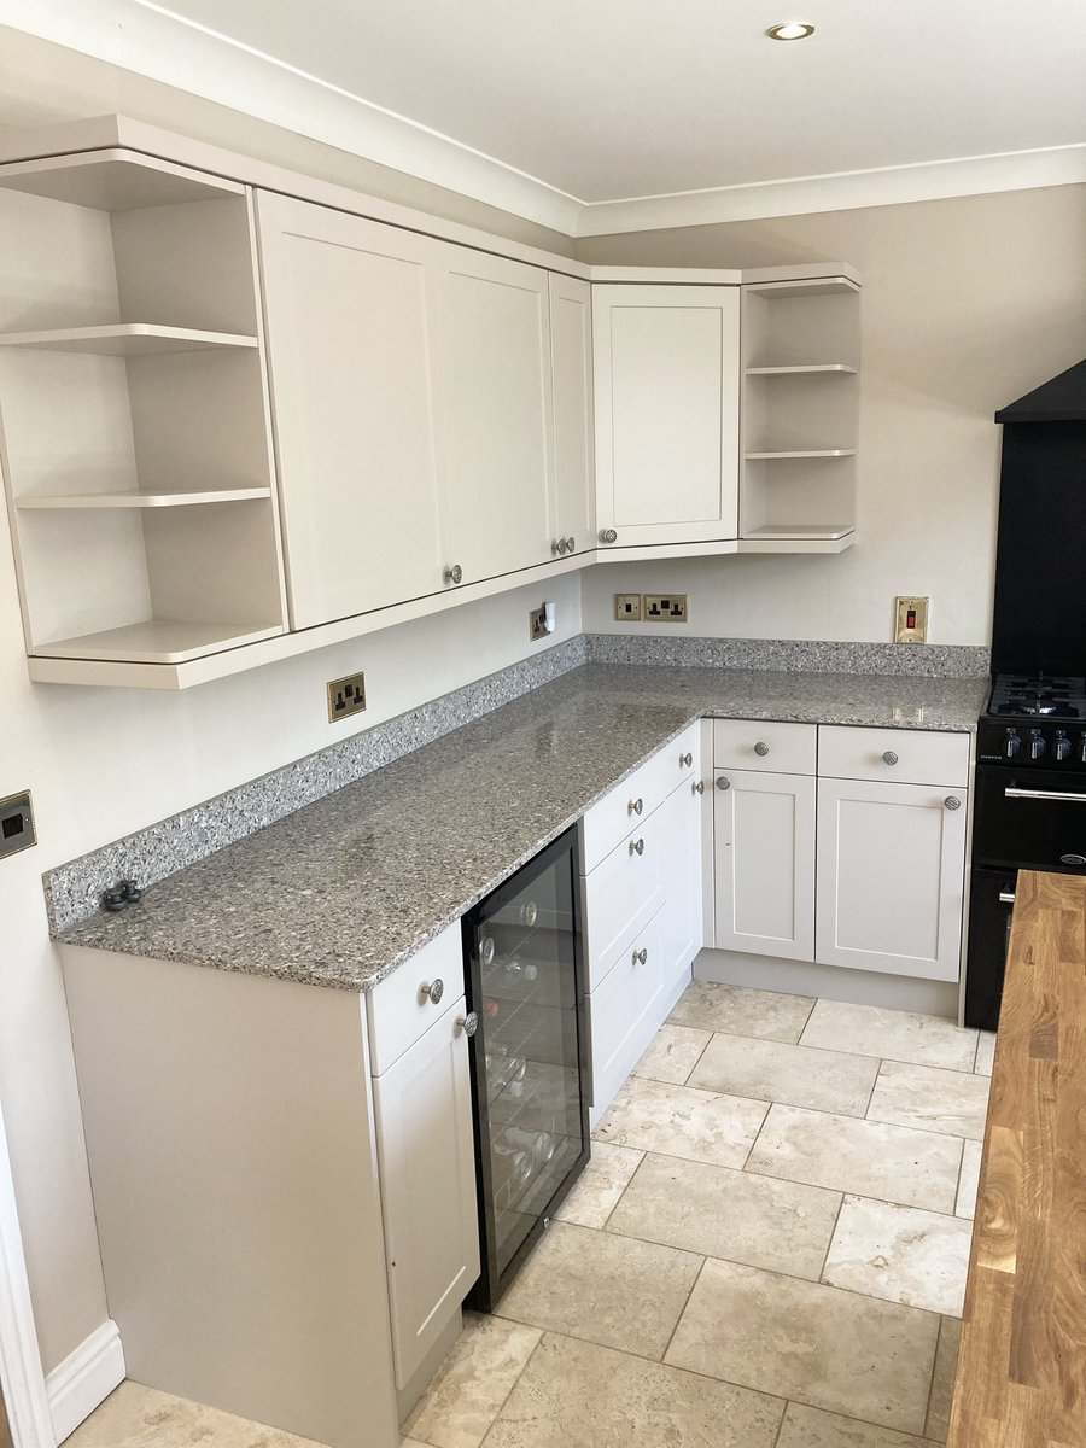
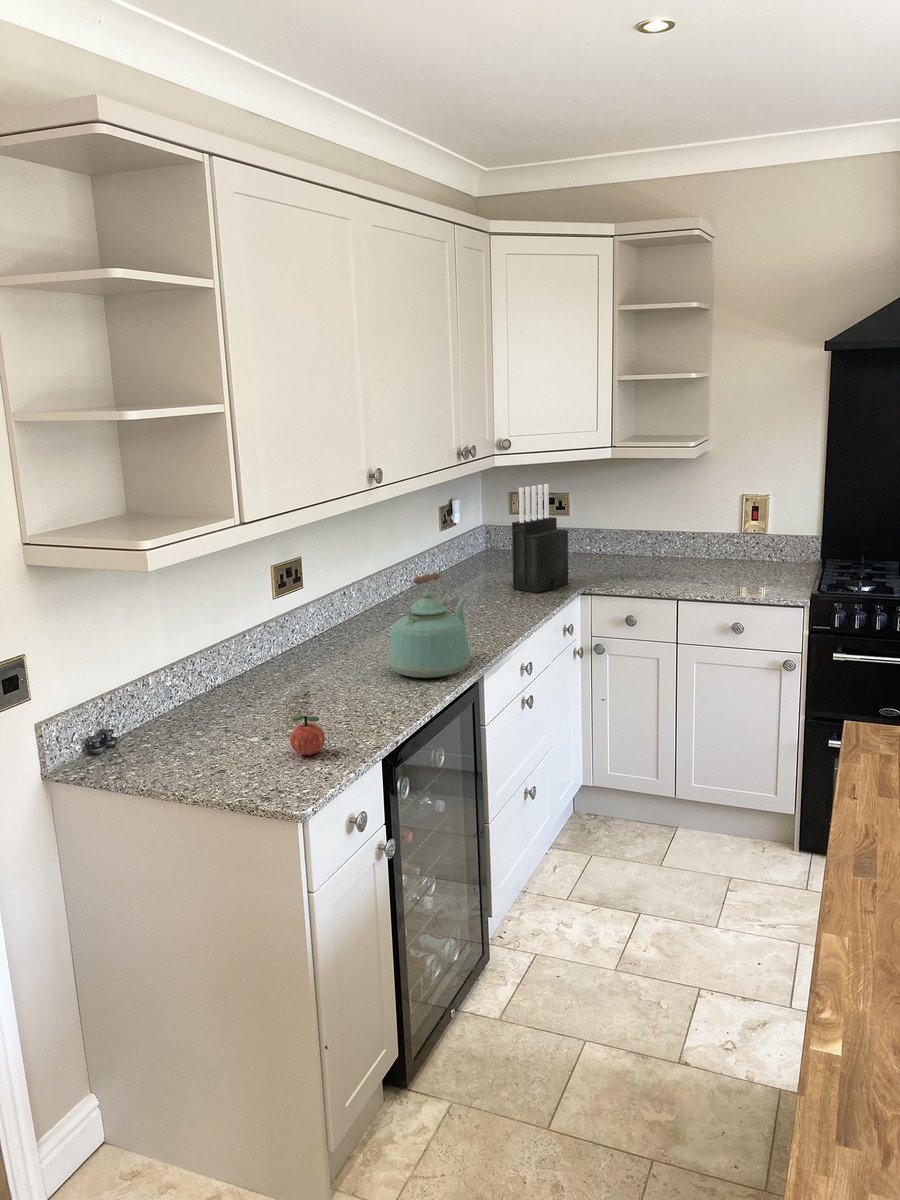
+ kettle [387,571,472,679]
+ apple [289,715,326,756]
+ knife block [511,483,569,594]
